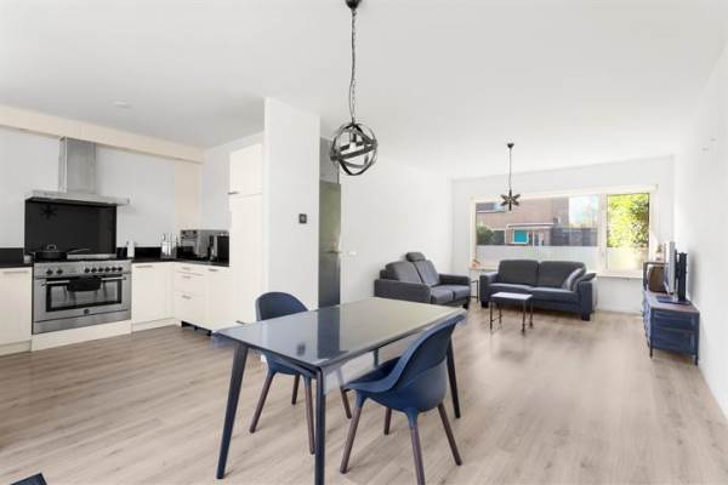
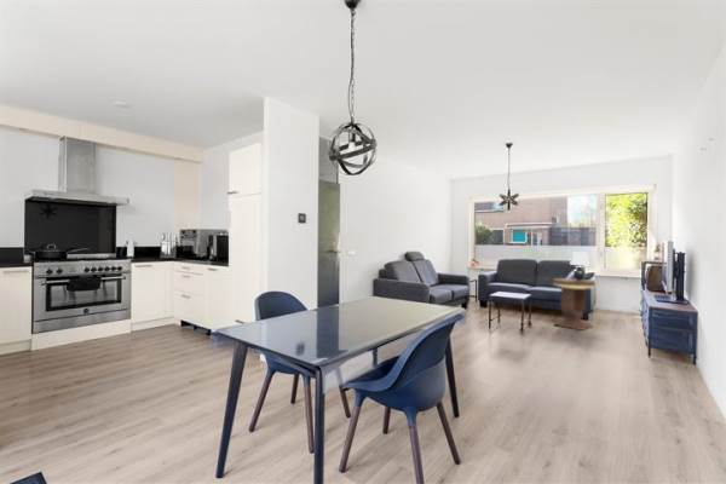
+ lamp [569,250,590,281]
+ side table [552,277,597,332]
